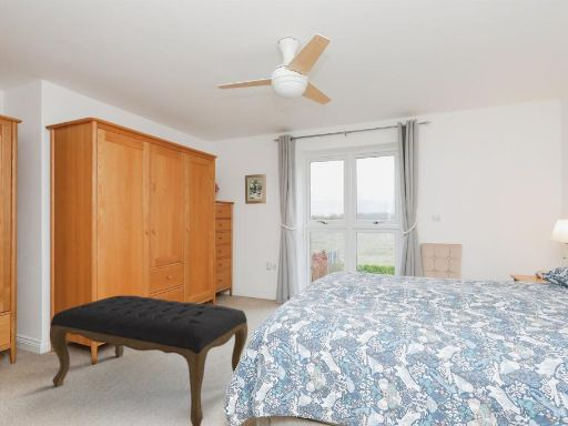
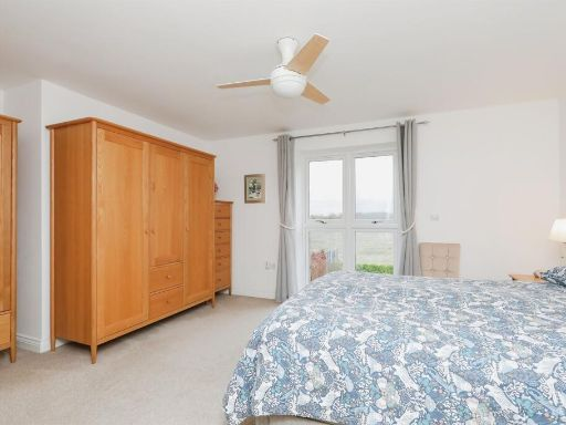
- bench [49,295,248,426]
